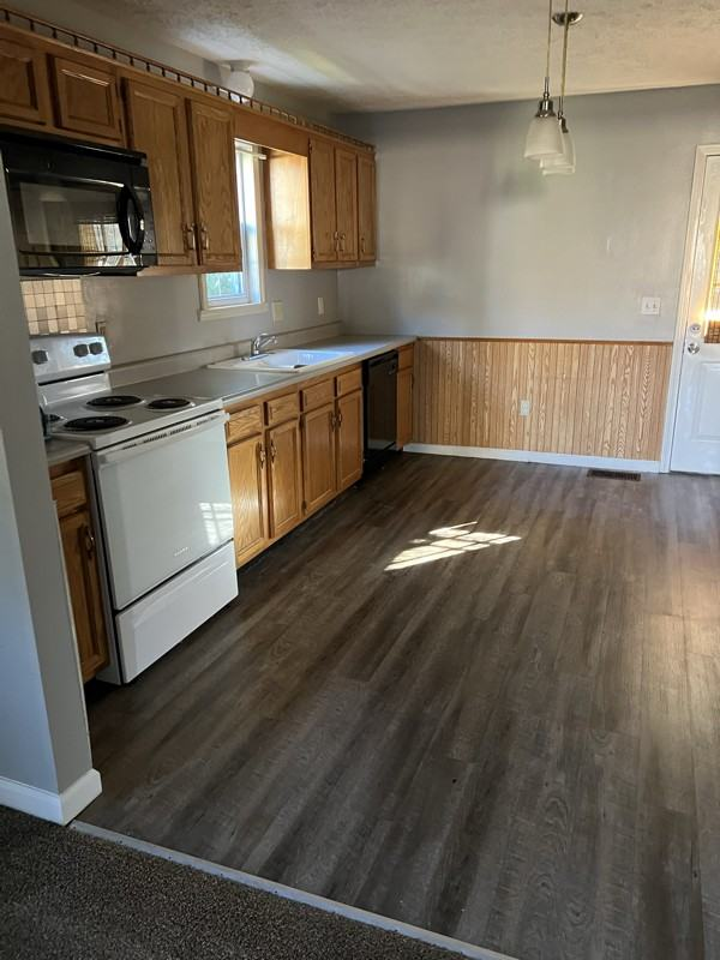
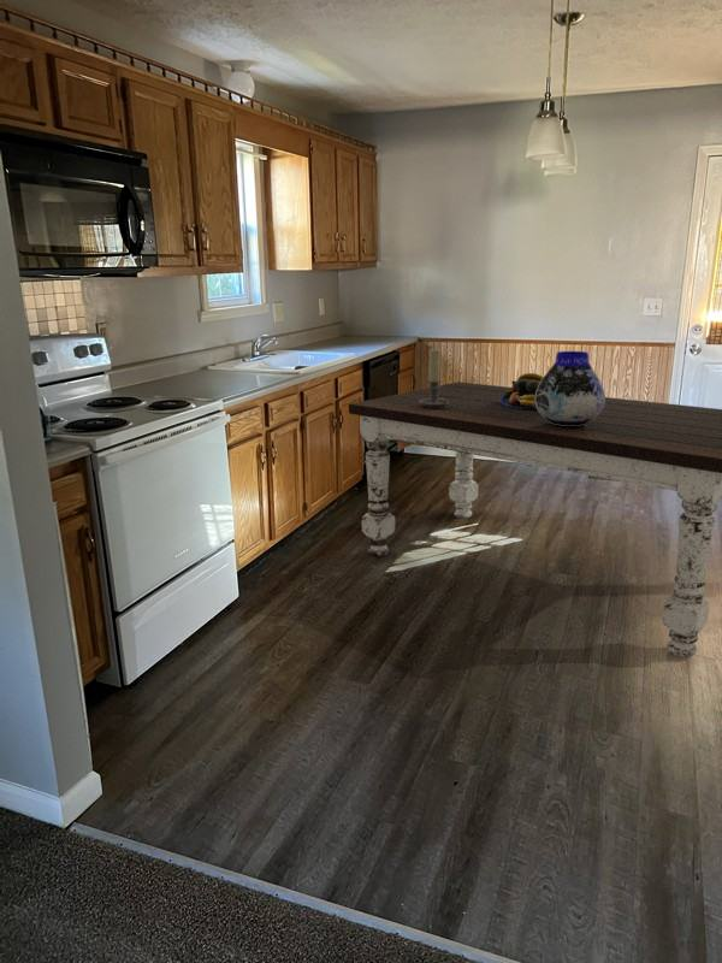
+ candle holder [419,347,451,408]
+ dining table [348,380,722,658]
+ fruit bowl [501,372,544,409]
+ vase [534,350,606,426]
